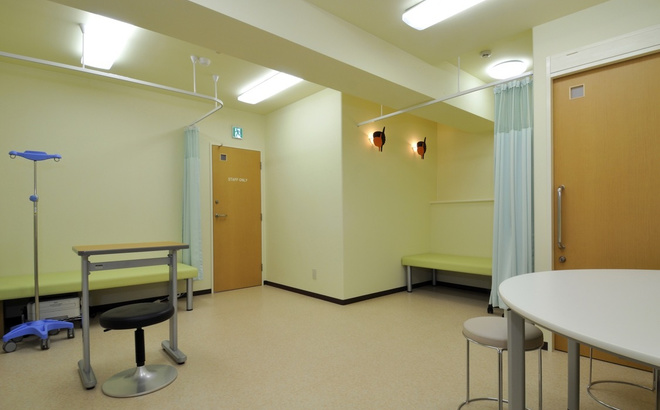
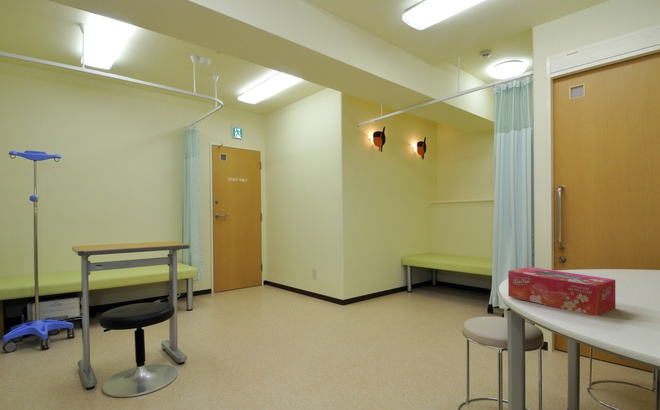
+ tissue box [507,266,616,317]
